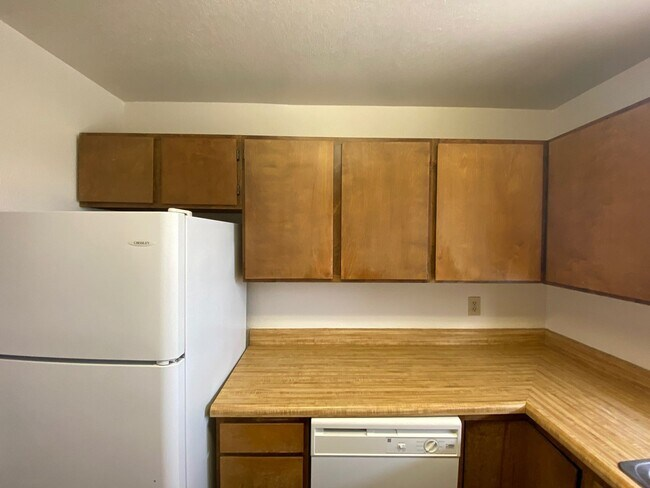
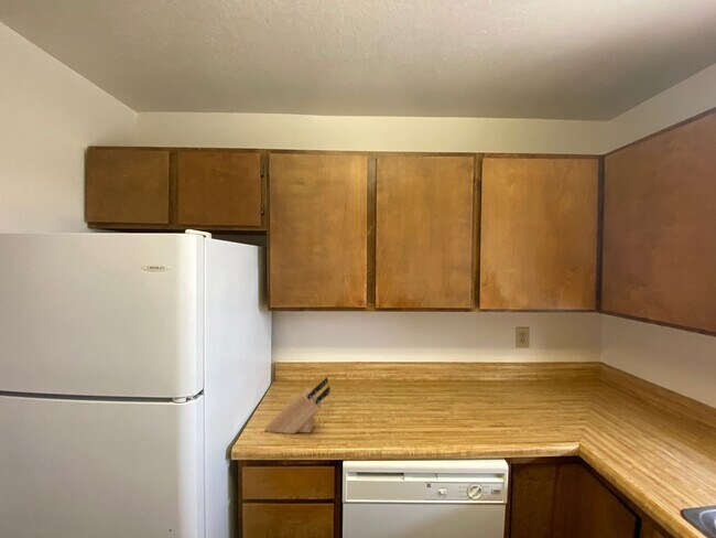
+ knife block [263,376,332,434]
